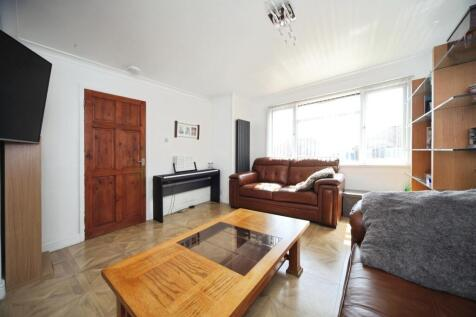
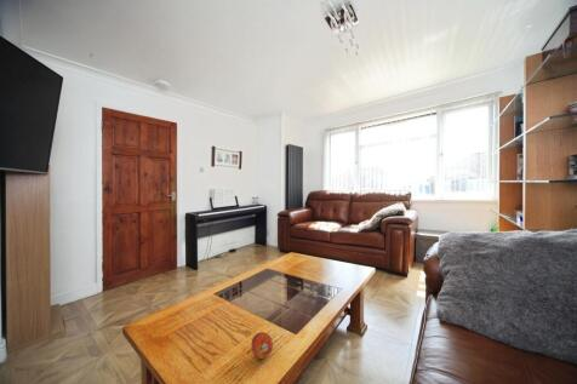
+ fruit [251,331,274,360]
